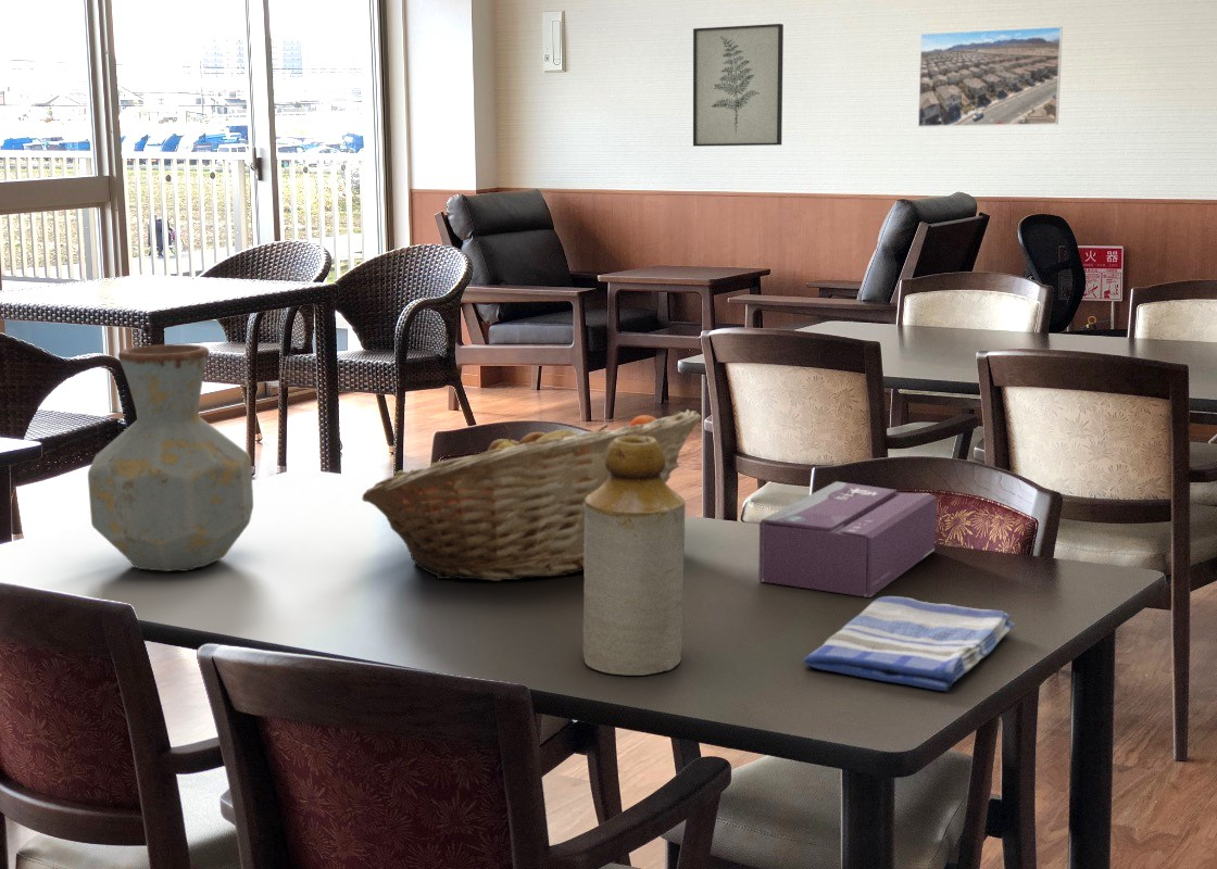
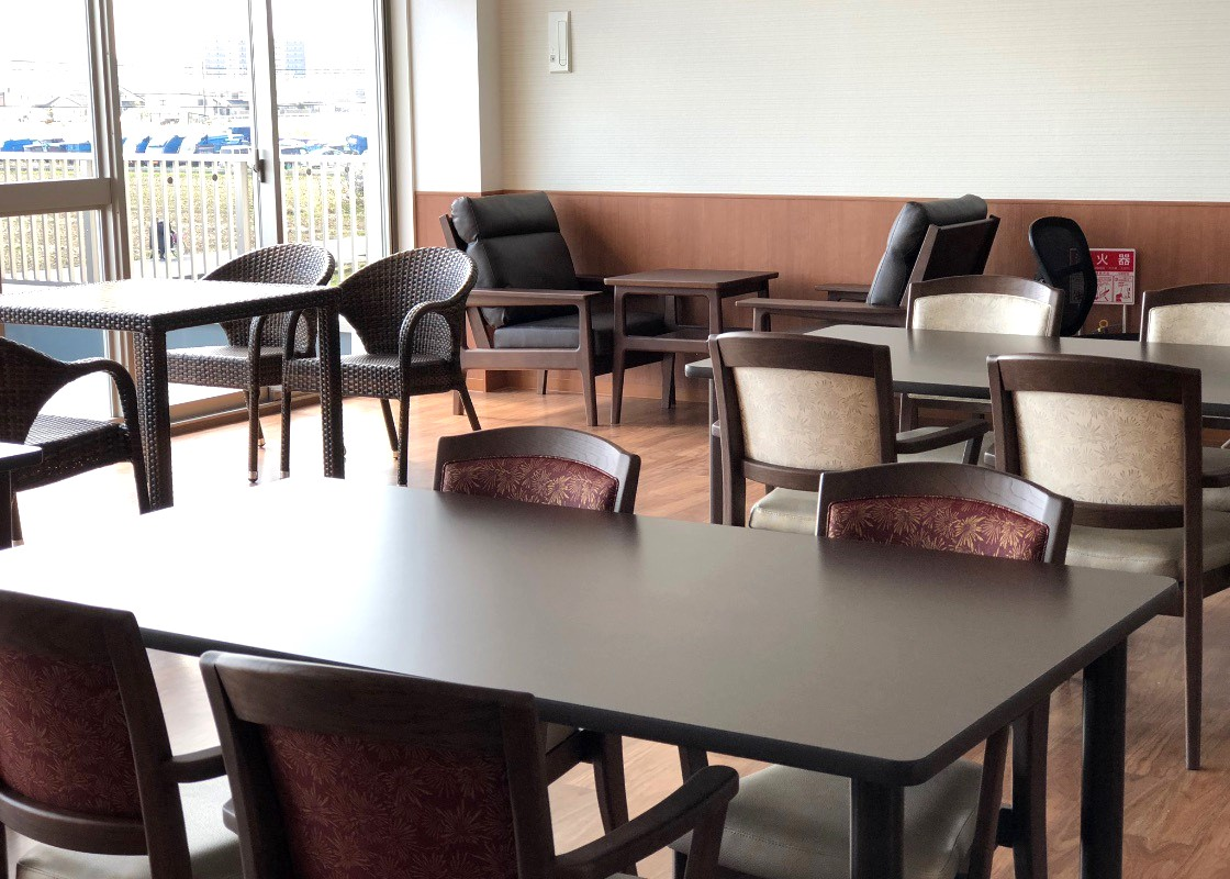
- bottle [581,436,687,677]
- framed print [917,25,1064,128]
- tissue box [757,480,938,599]
- wall art [692,23,785,148]
- vase [87,343,254,572]
- dish towel [802,595,1016,692]
- fruit basket [361,408,702,582]
